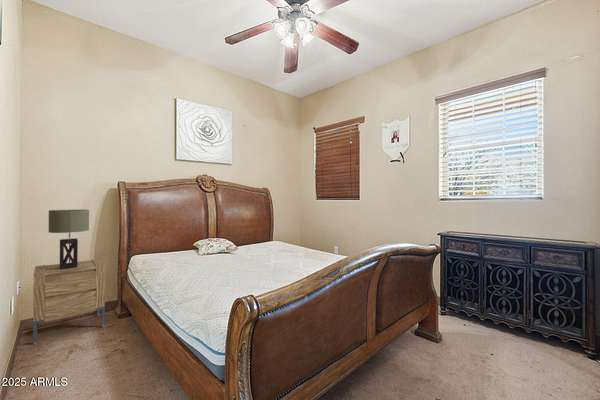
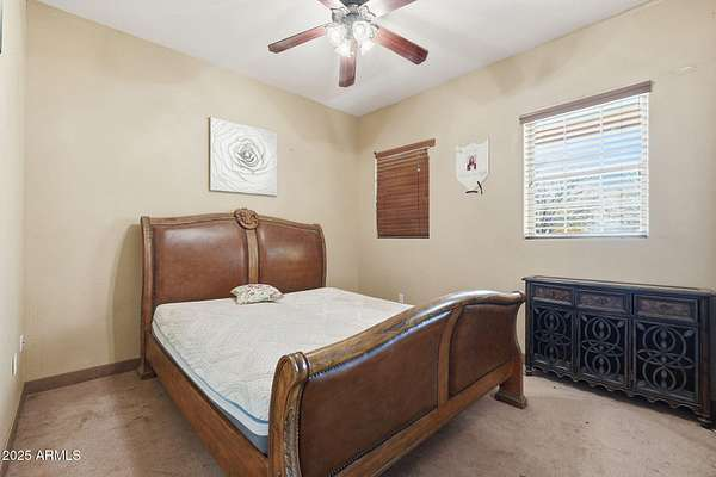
- nightstand [32,258,106,345]
- table lamp [48,209,90,270]
